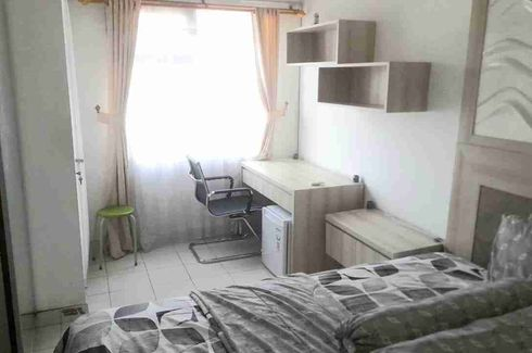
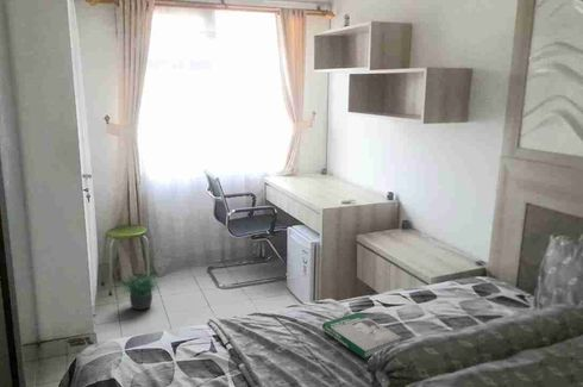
+ potted plant [120,267,162,311]
+ book [321,311,403,361]
